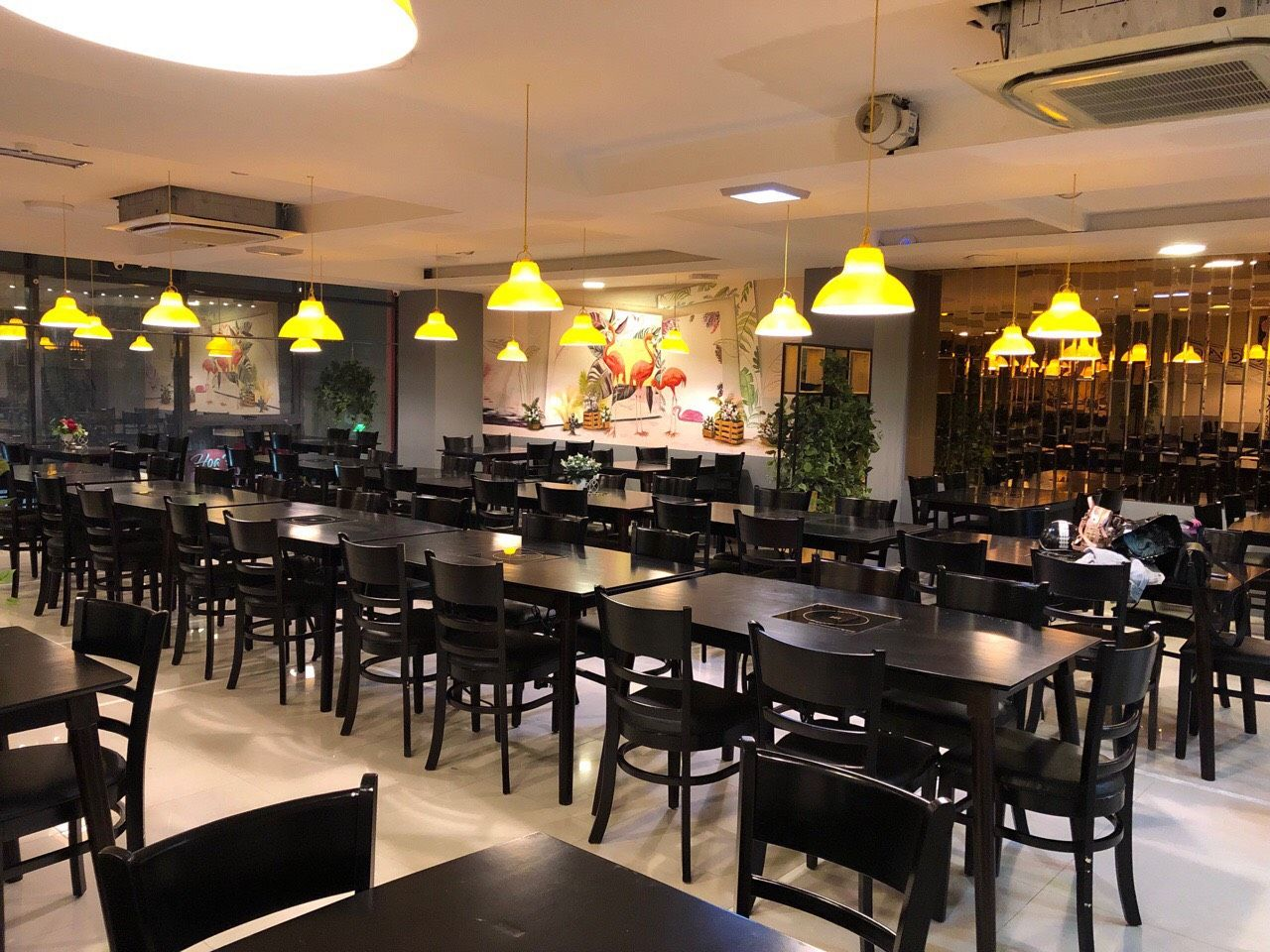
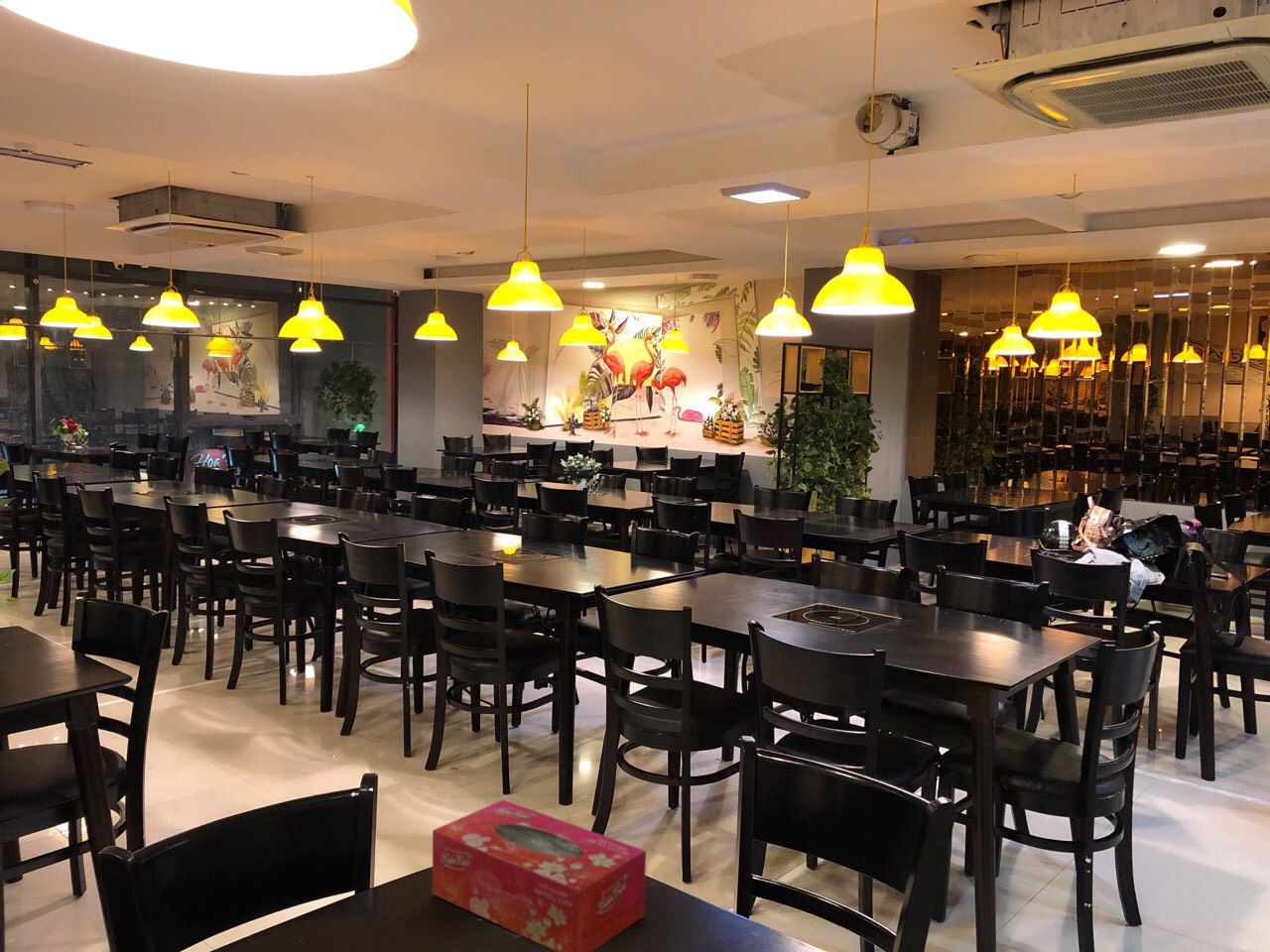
+ tissue box [431,798,647,952]
